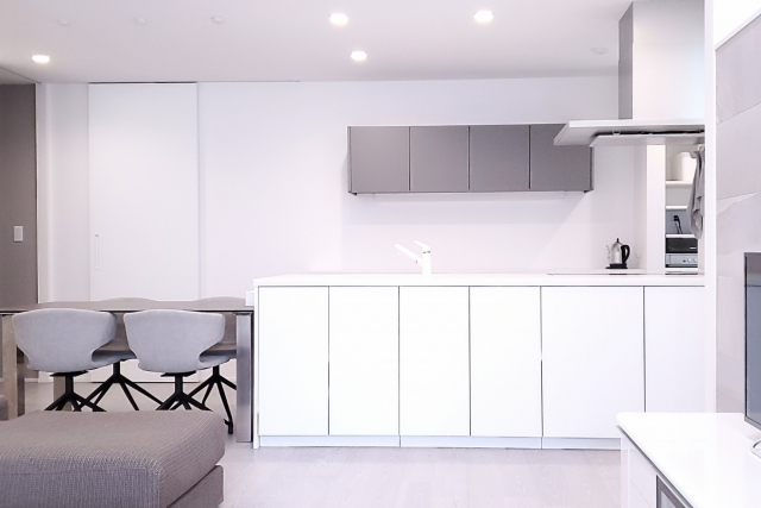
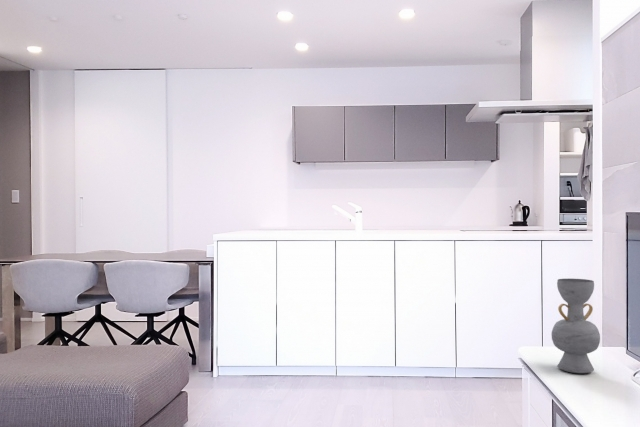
+ decorative vase [551,278,601,374]
